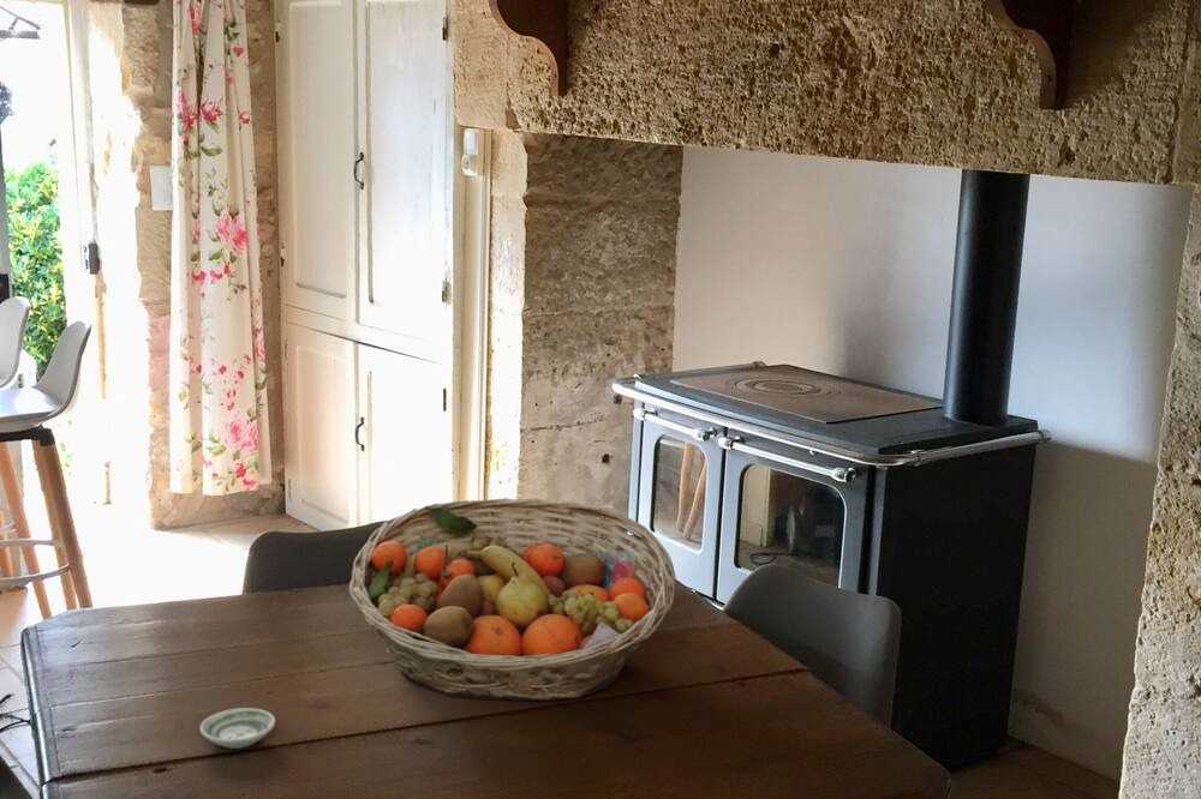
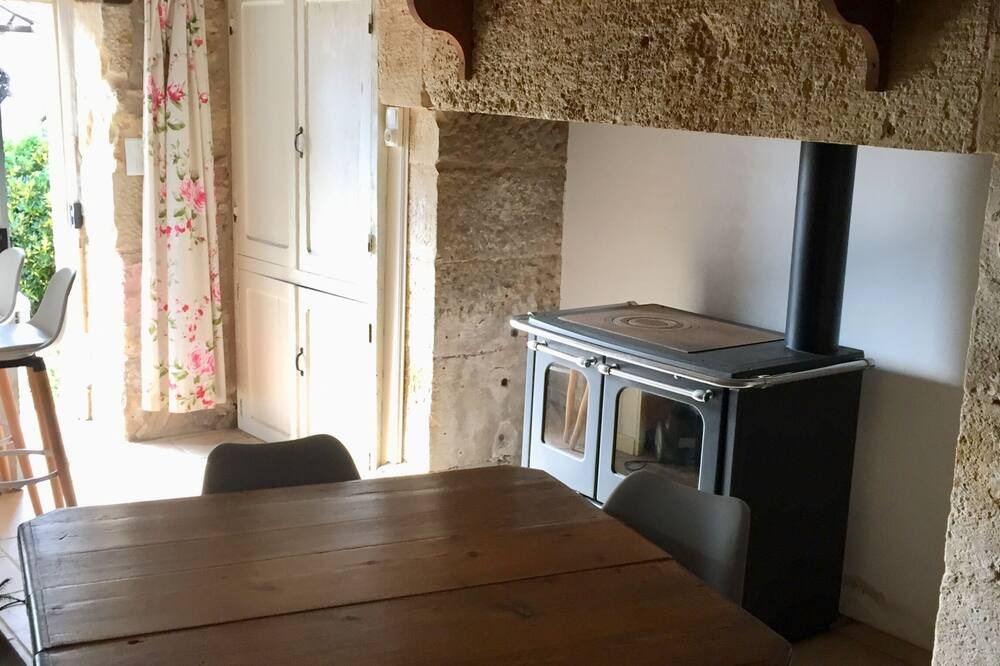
- saucer [198,707,276,750]
- fruit basket [348,497,677,702]
